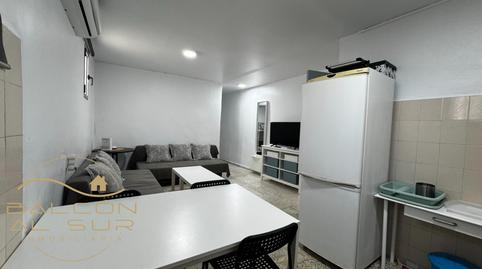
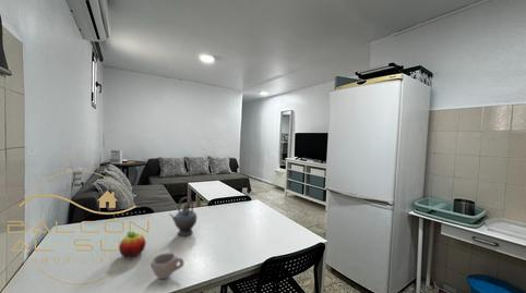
+ cup [150,252,184,280]
+ teapot [168,196,198,236]
+ fruit [118,231,146,258]
